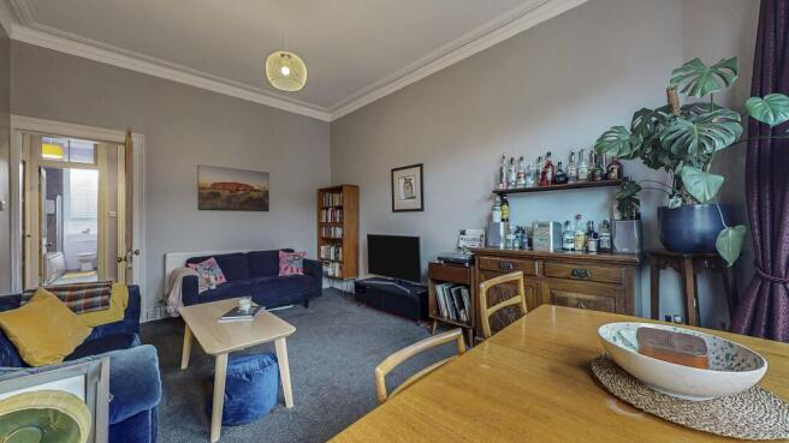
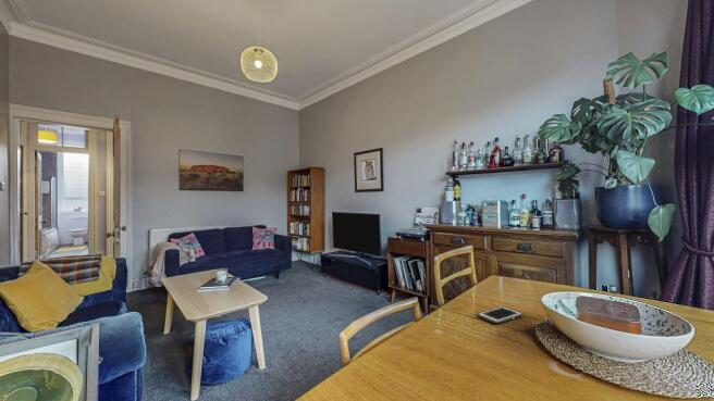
+ cell phone [477,305,524,325]
